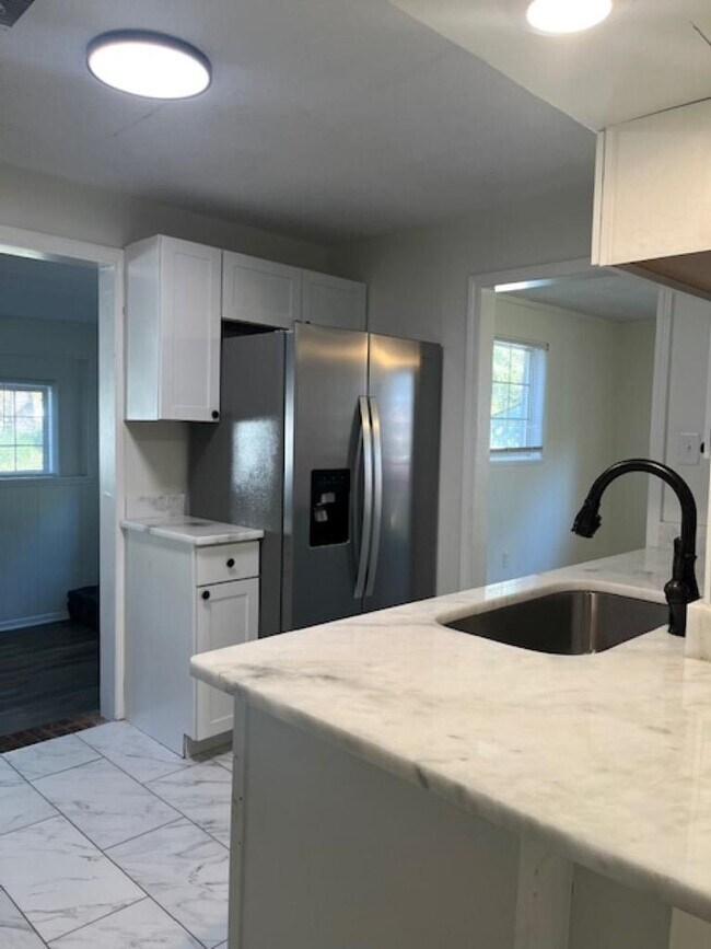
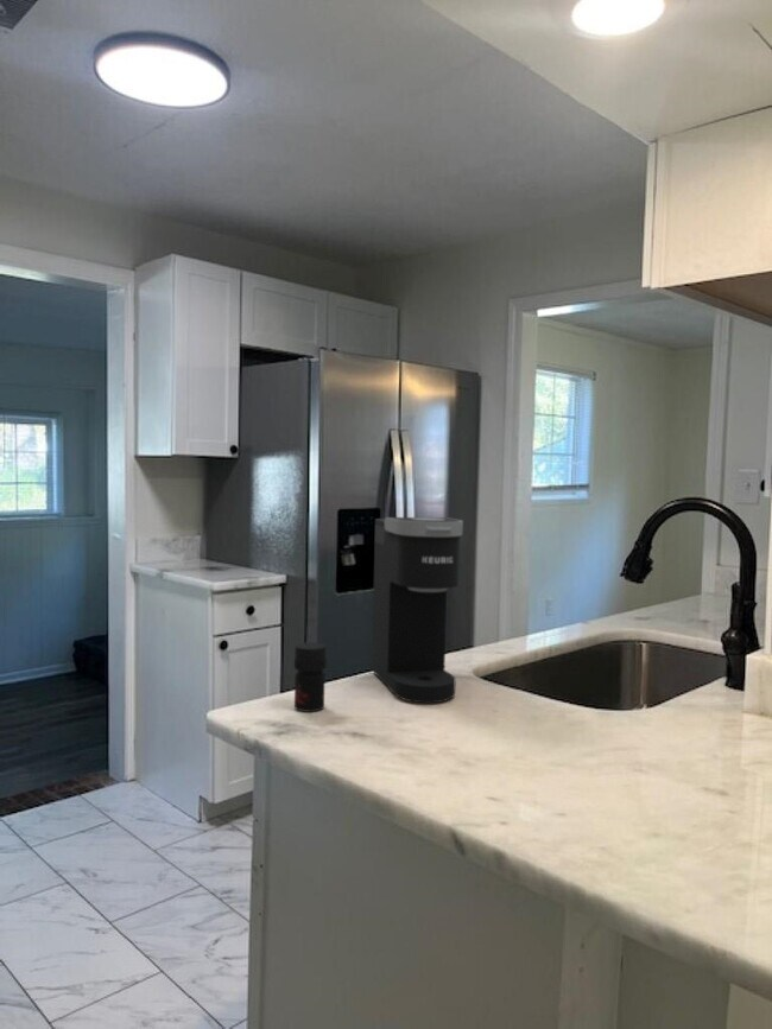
+ jar [293,641,328,712]
+ coffee maker [371,516,464,704]
